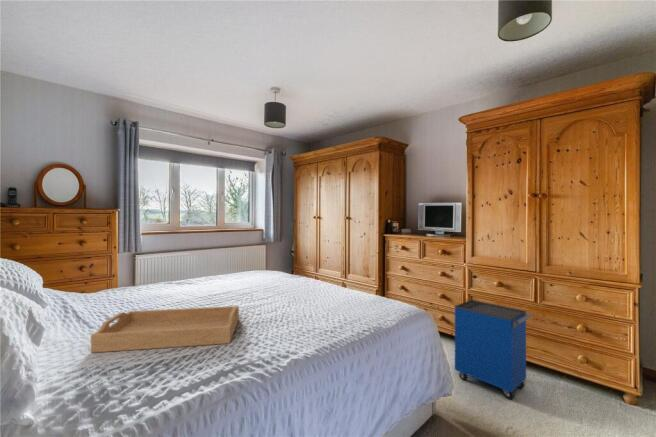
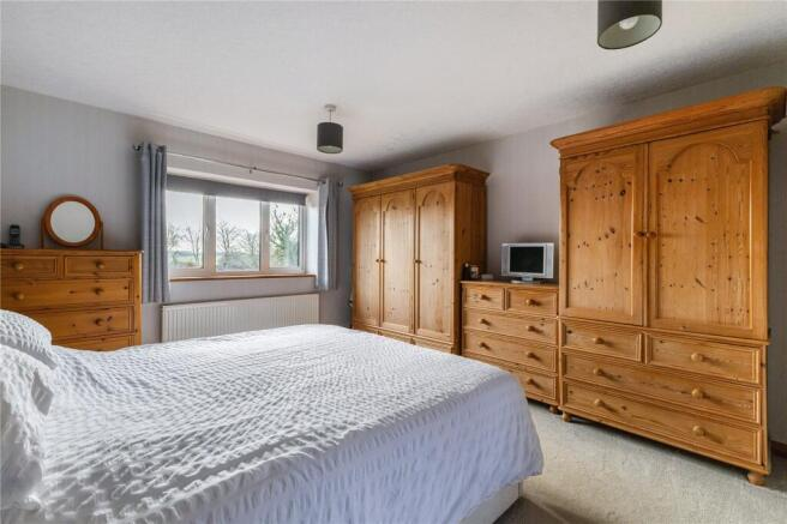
- cabinet [454,299,534,400]
- serving tray [90,305,240,354]
